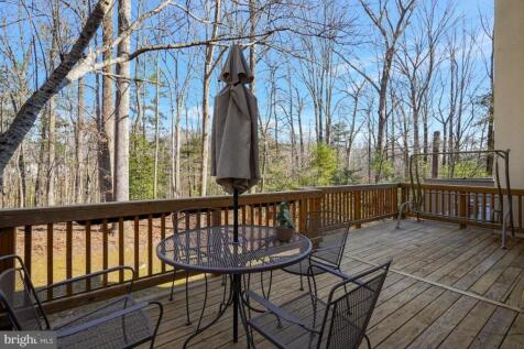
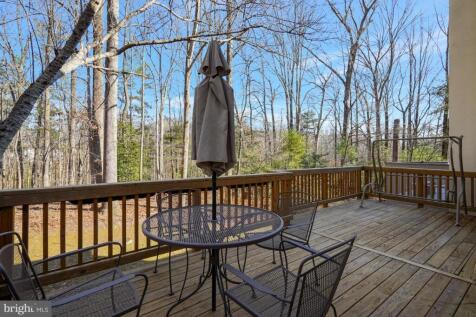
- potted plant [273,196,296,242]
